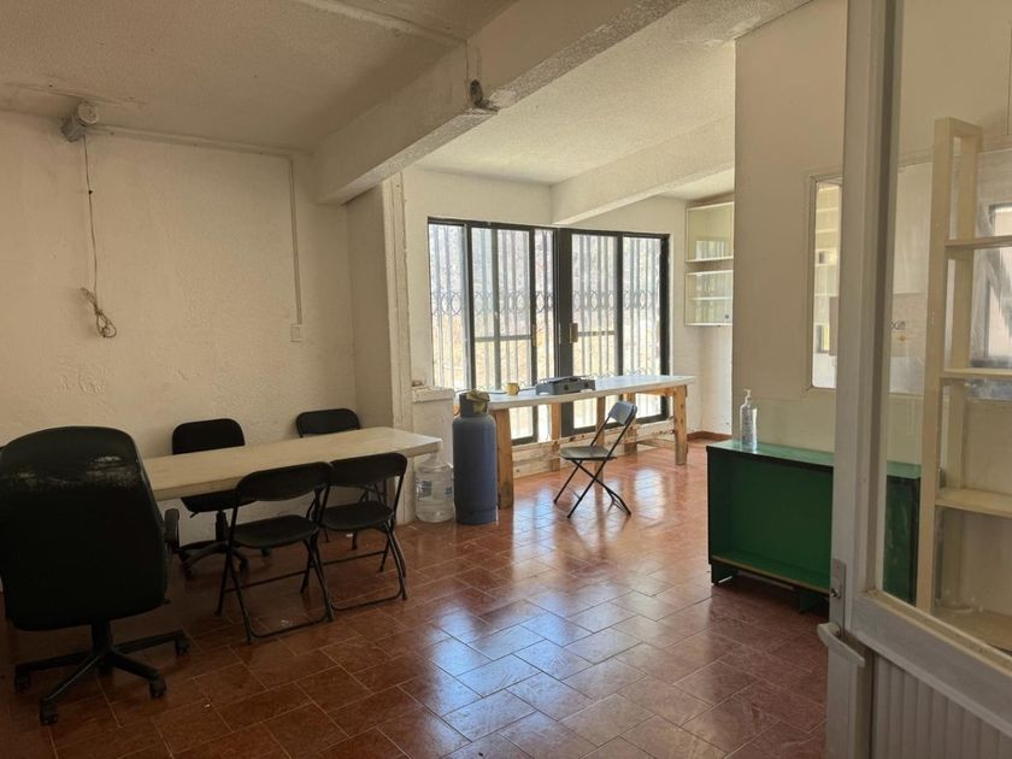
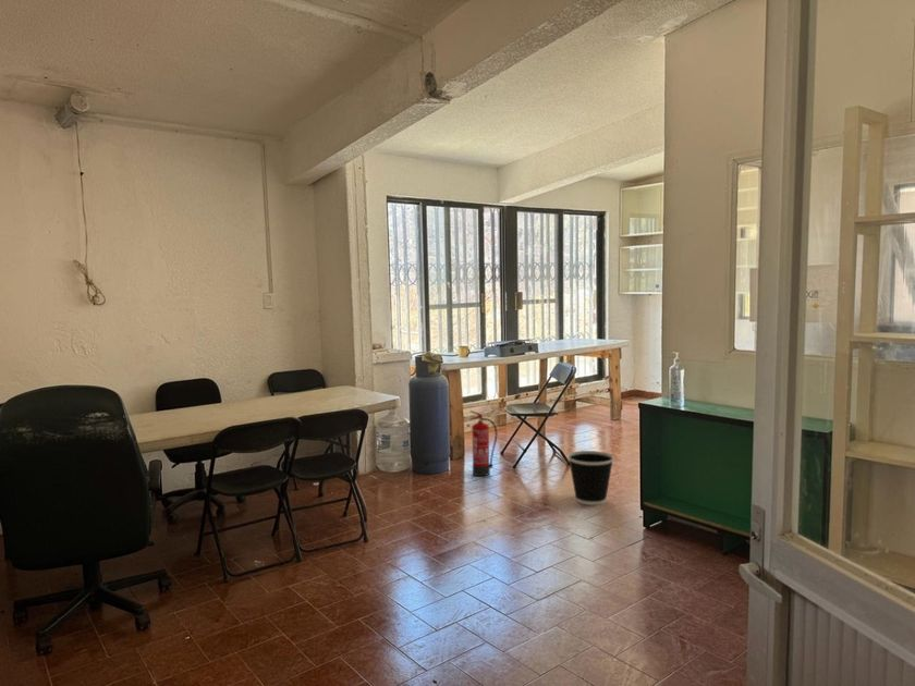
+ wastebasket [566,450,615,506]
+ fire extinguisher [468,409,498,477]
